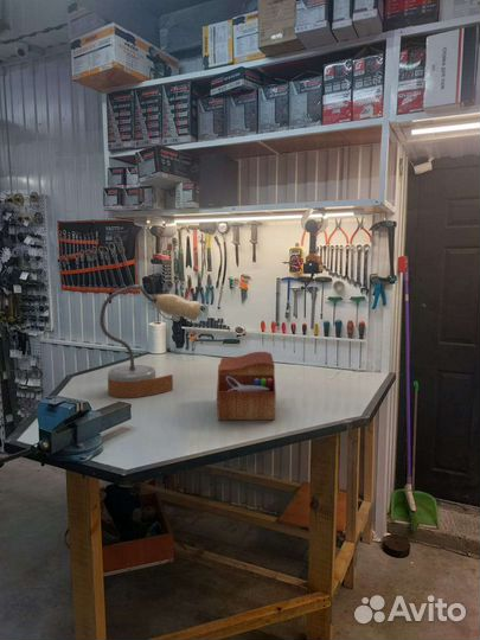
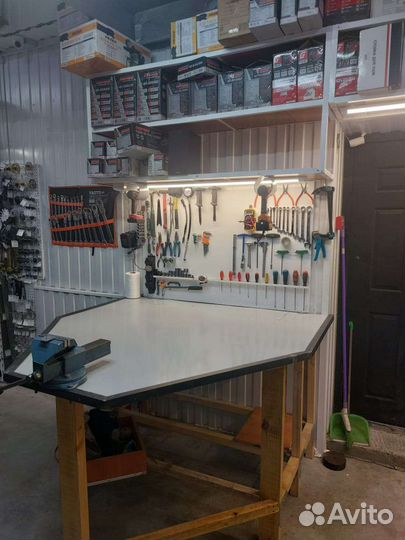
- sewing box [216,351,277,421]
- table lamp [98,283,201,399]
